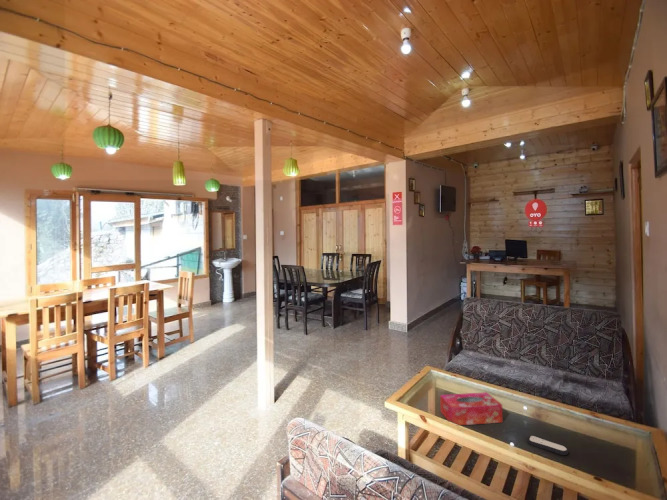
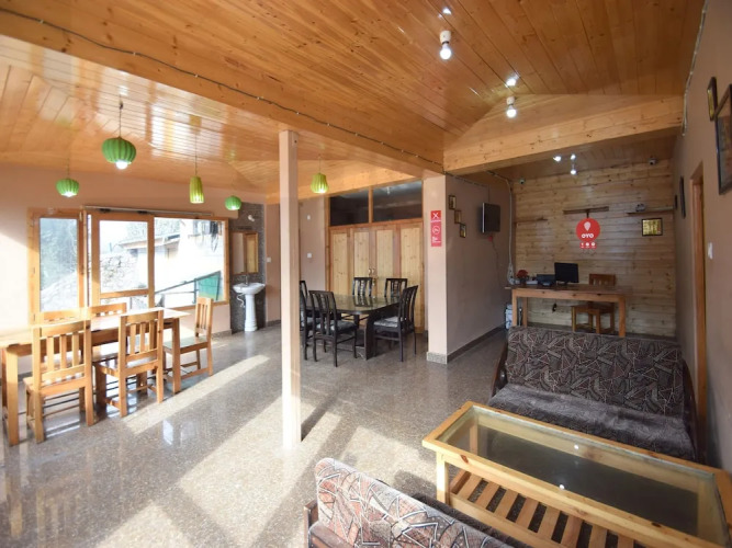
- tissue box [439,391,503,426]
- remote control [526,435,570,456]
